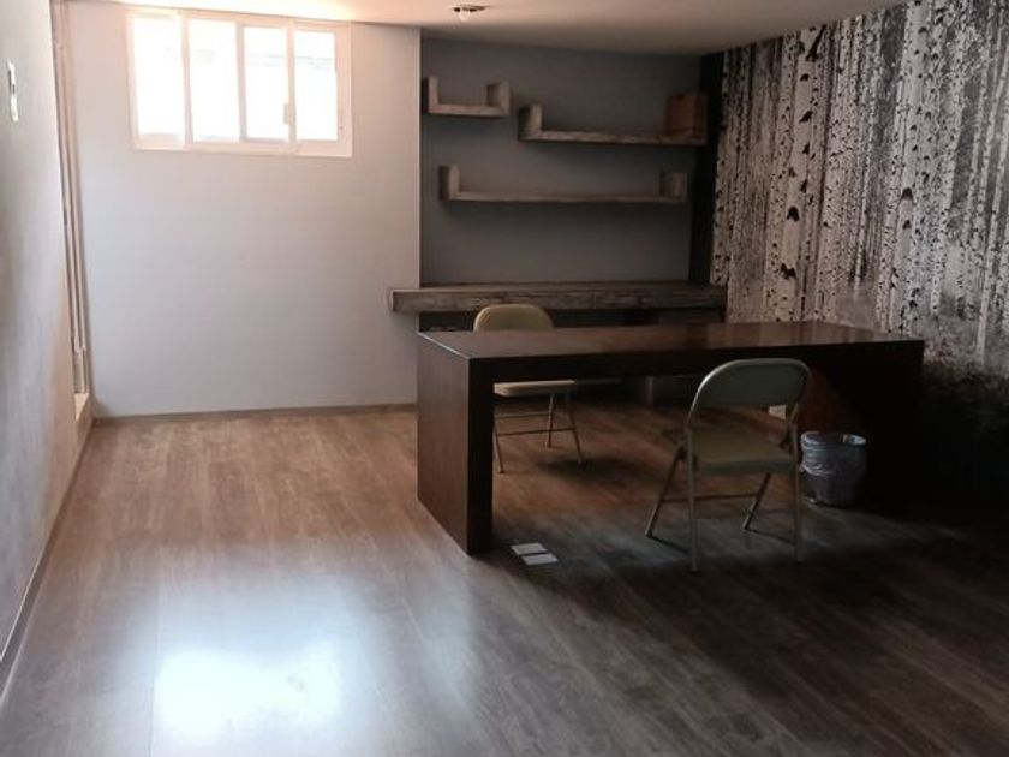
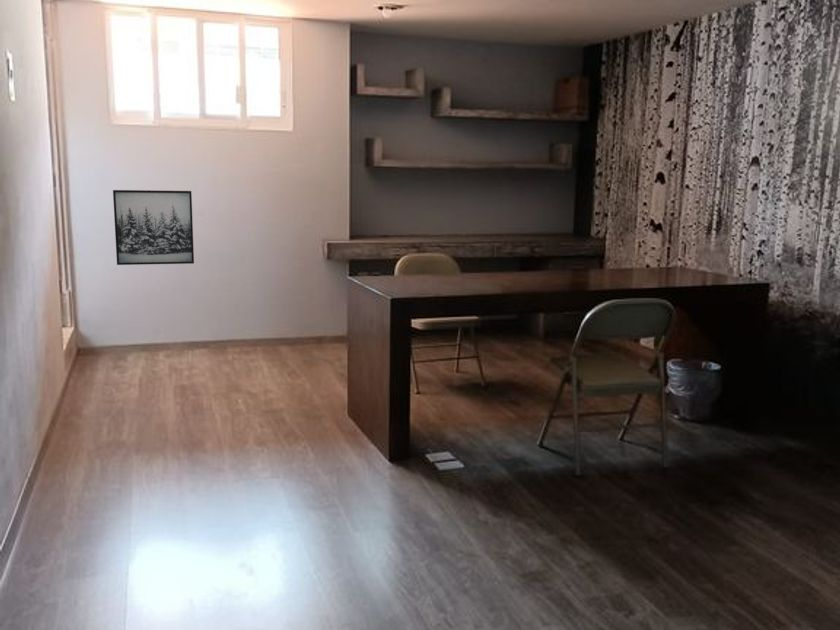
+ wall art [112,189,195,266]
